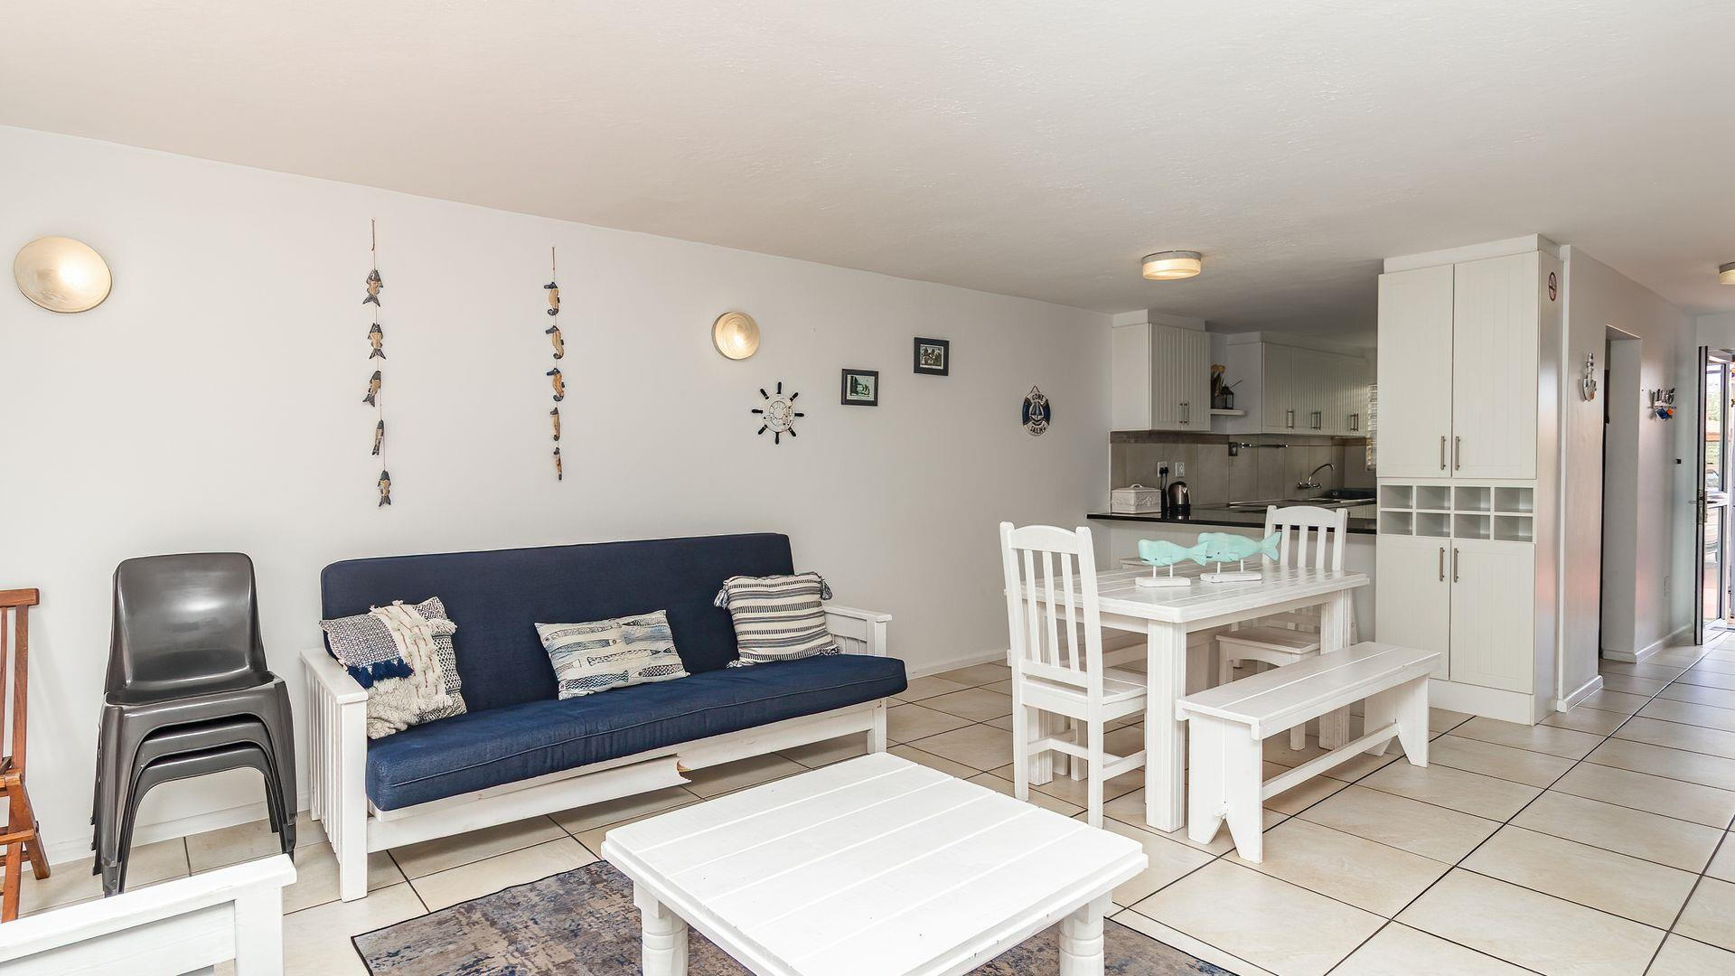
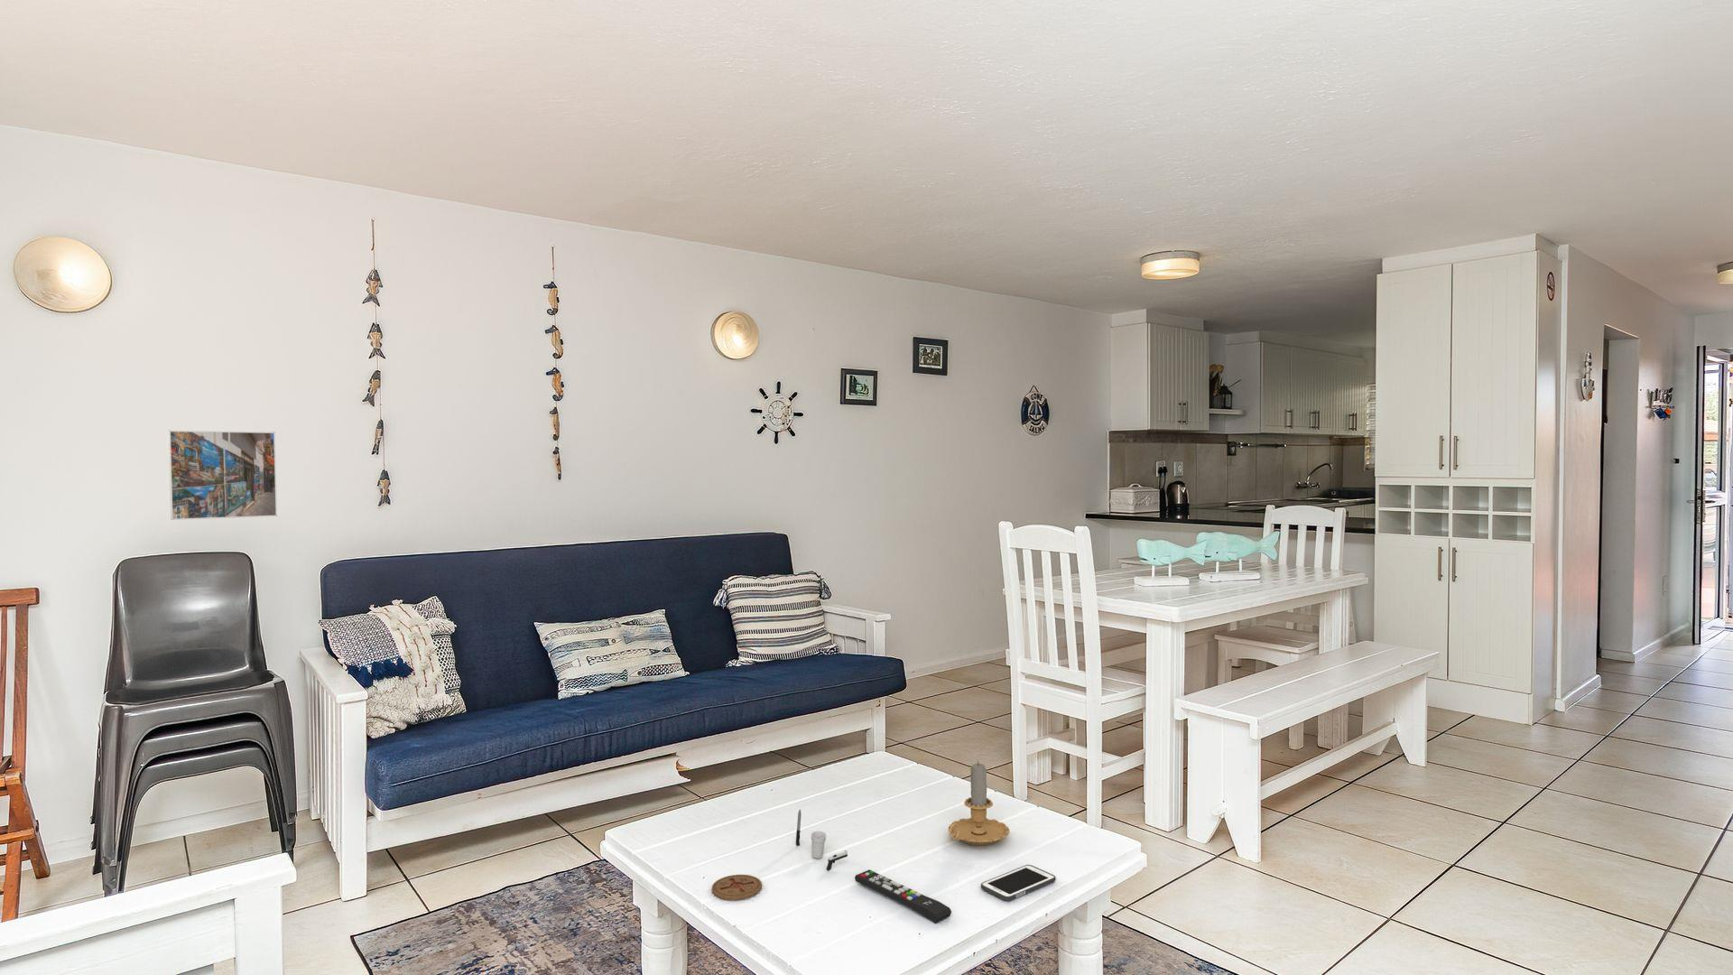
+ cell phone [981,864,1057,902]
+ coaster [712,874,763,901]
+ cup [795,808,849,871]
+ candle [947,761,1011,846]
+ remote control [853,869,952,925]
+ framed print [168,430,279,521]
